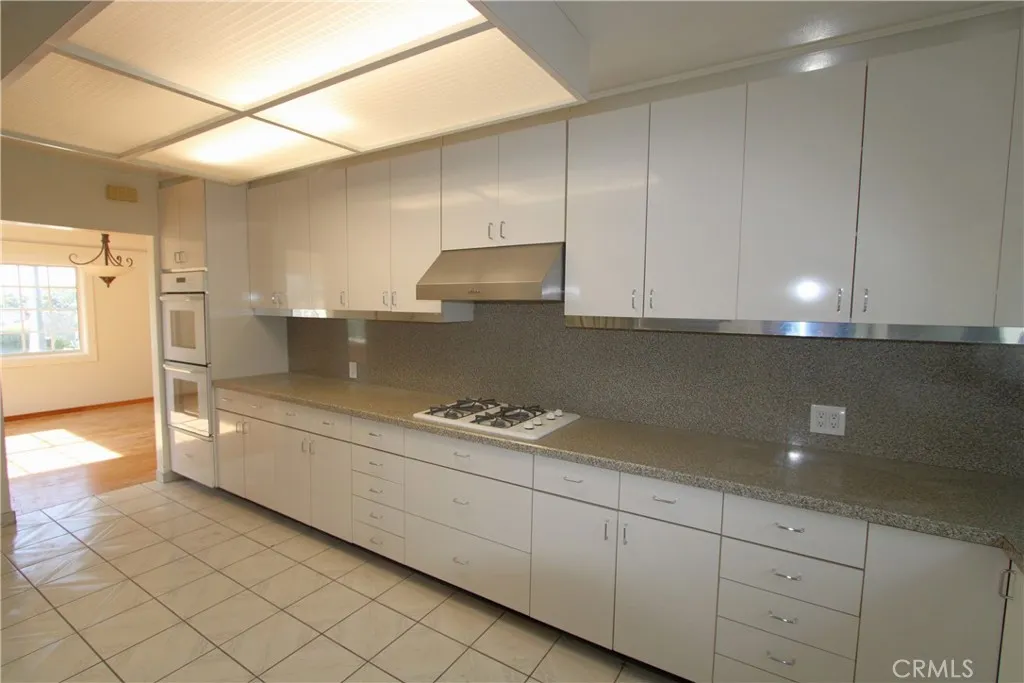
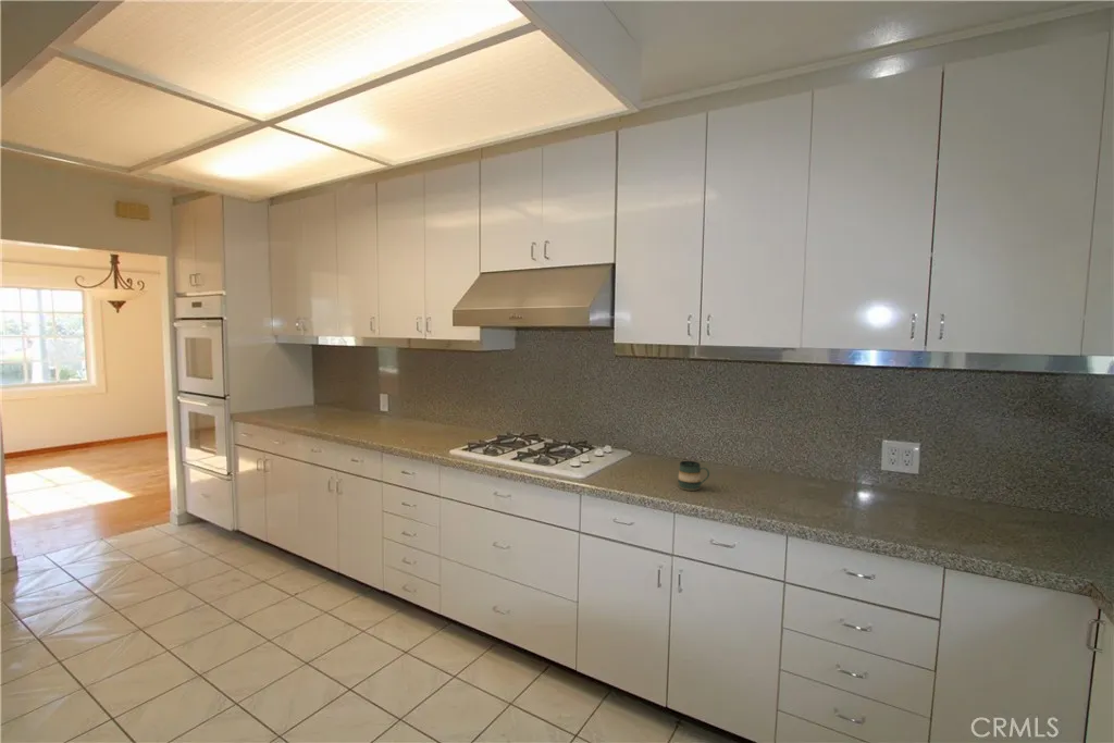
+ mug [677,460,710,492]
